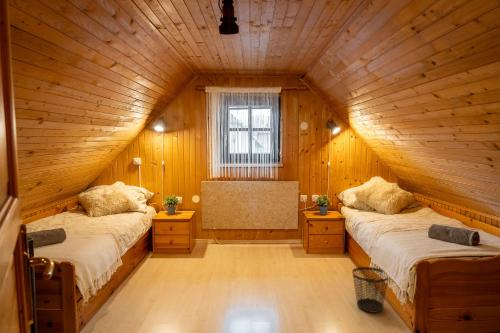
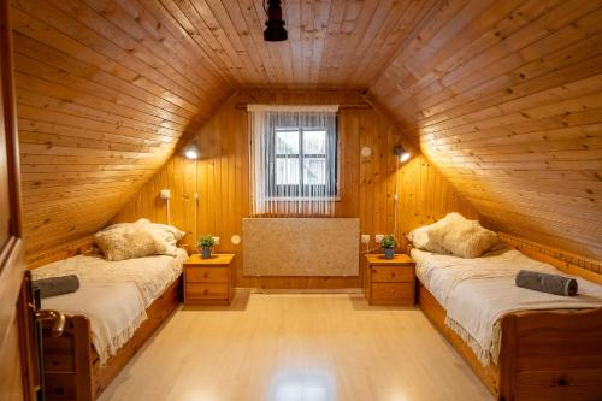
- wastebasket [351,266,389,314]
